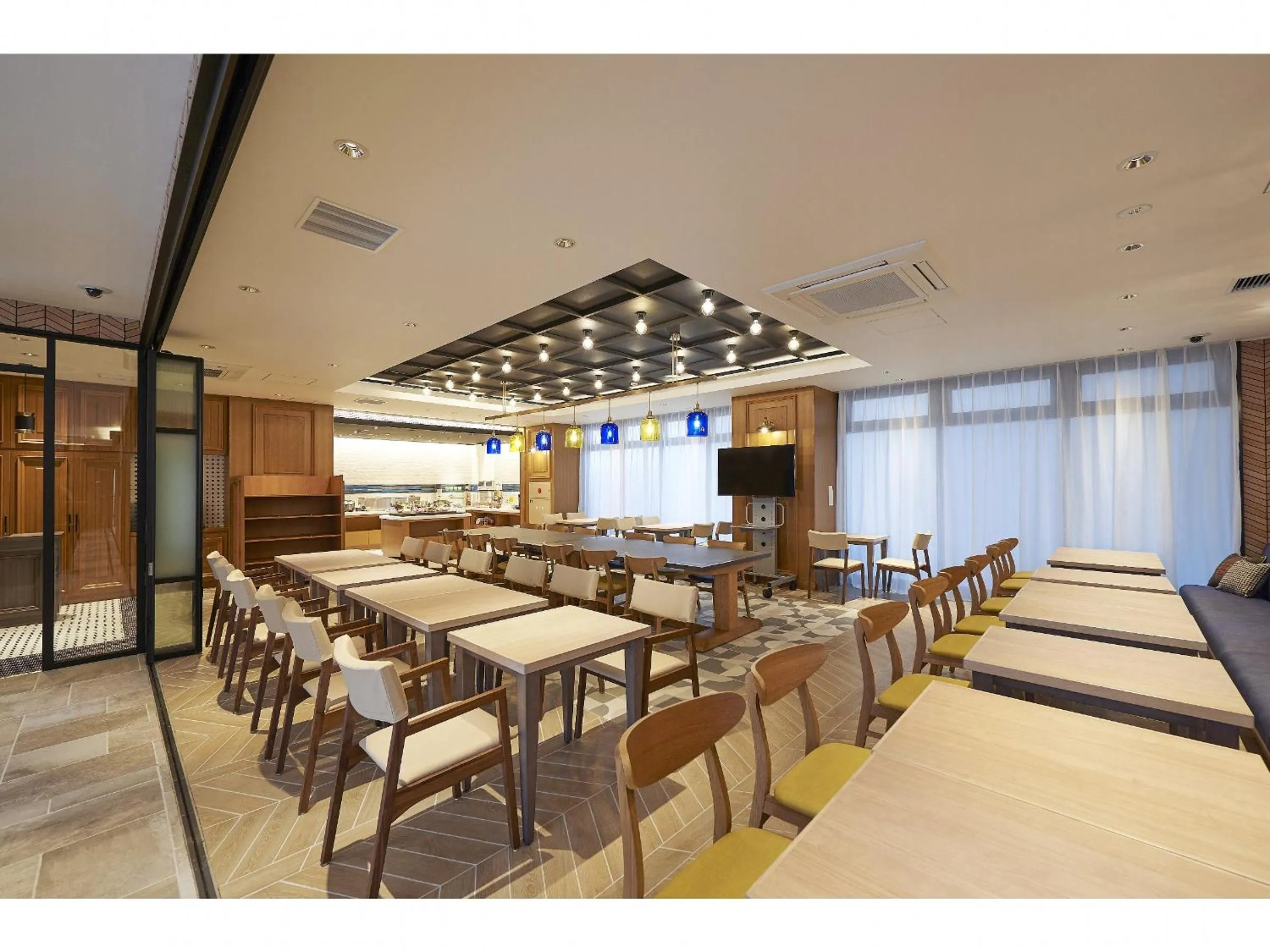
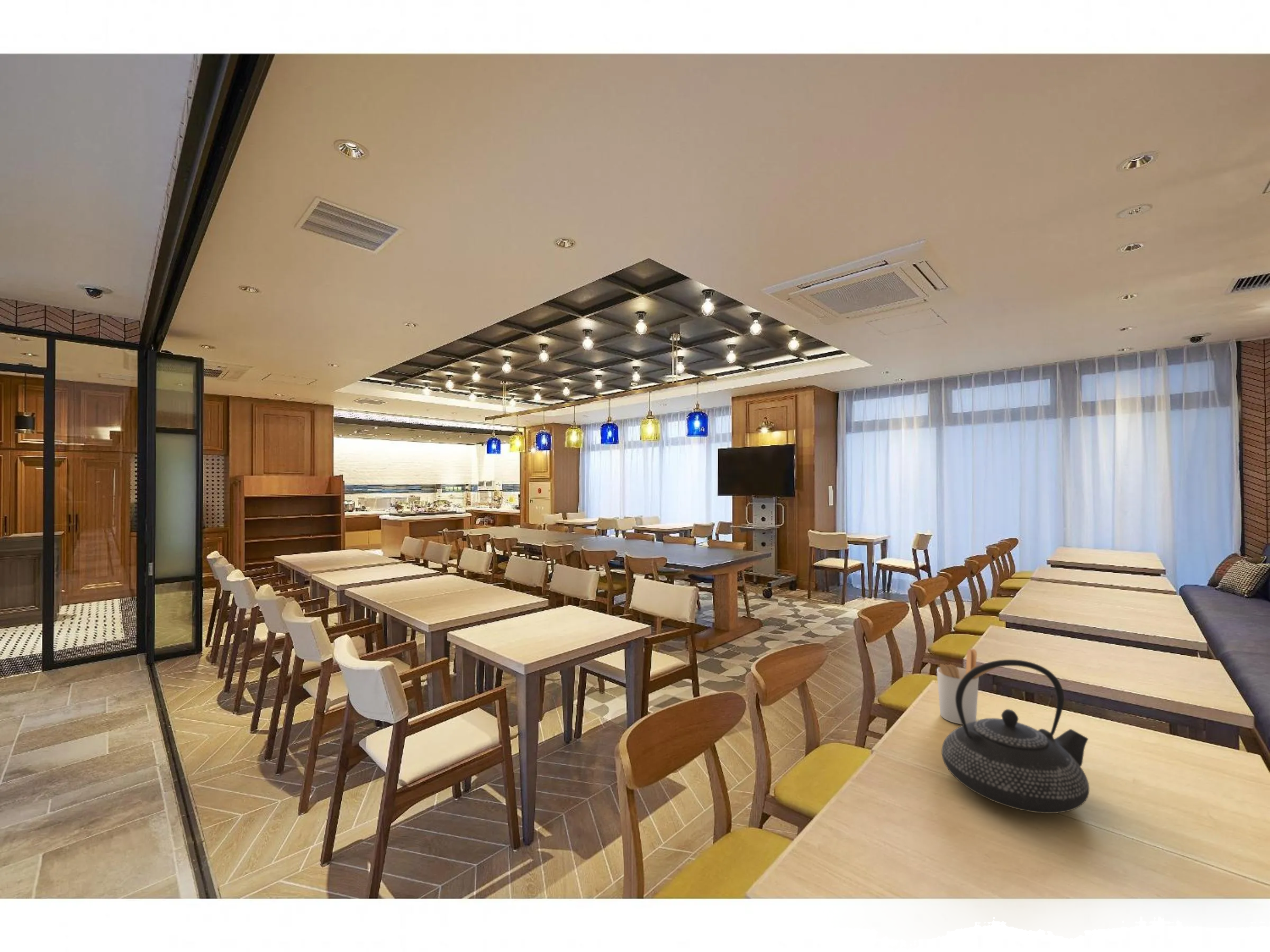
+ teapot [941,659,1090,814]
+ utensil holder [936,648,996,725]
